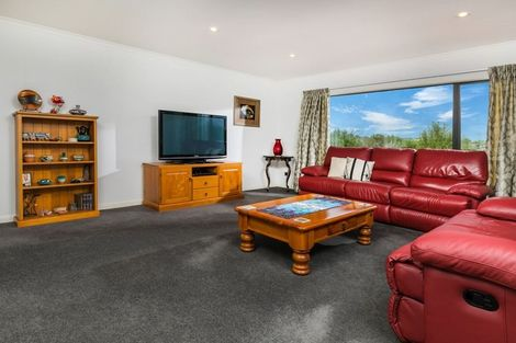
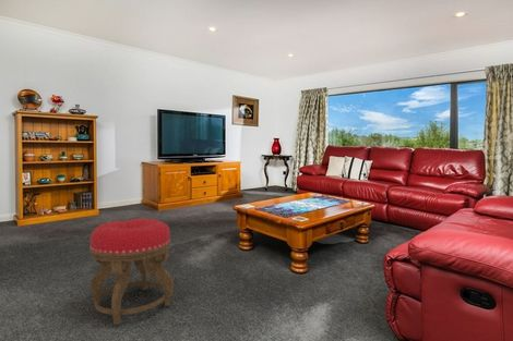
+ stool [88,218,175,326]
